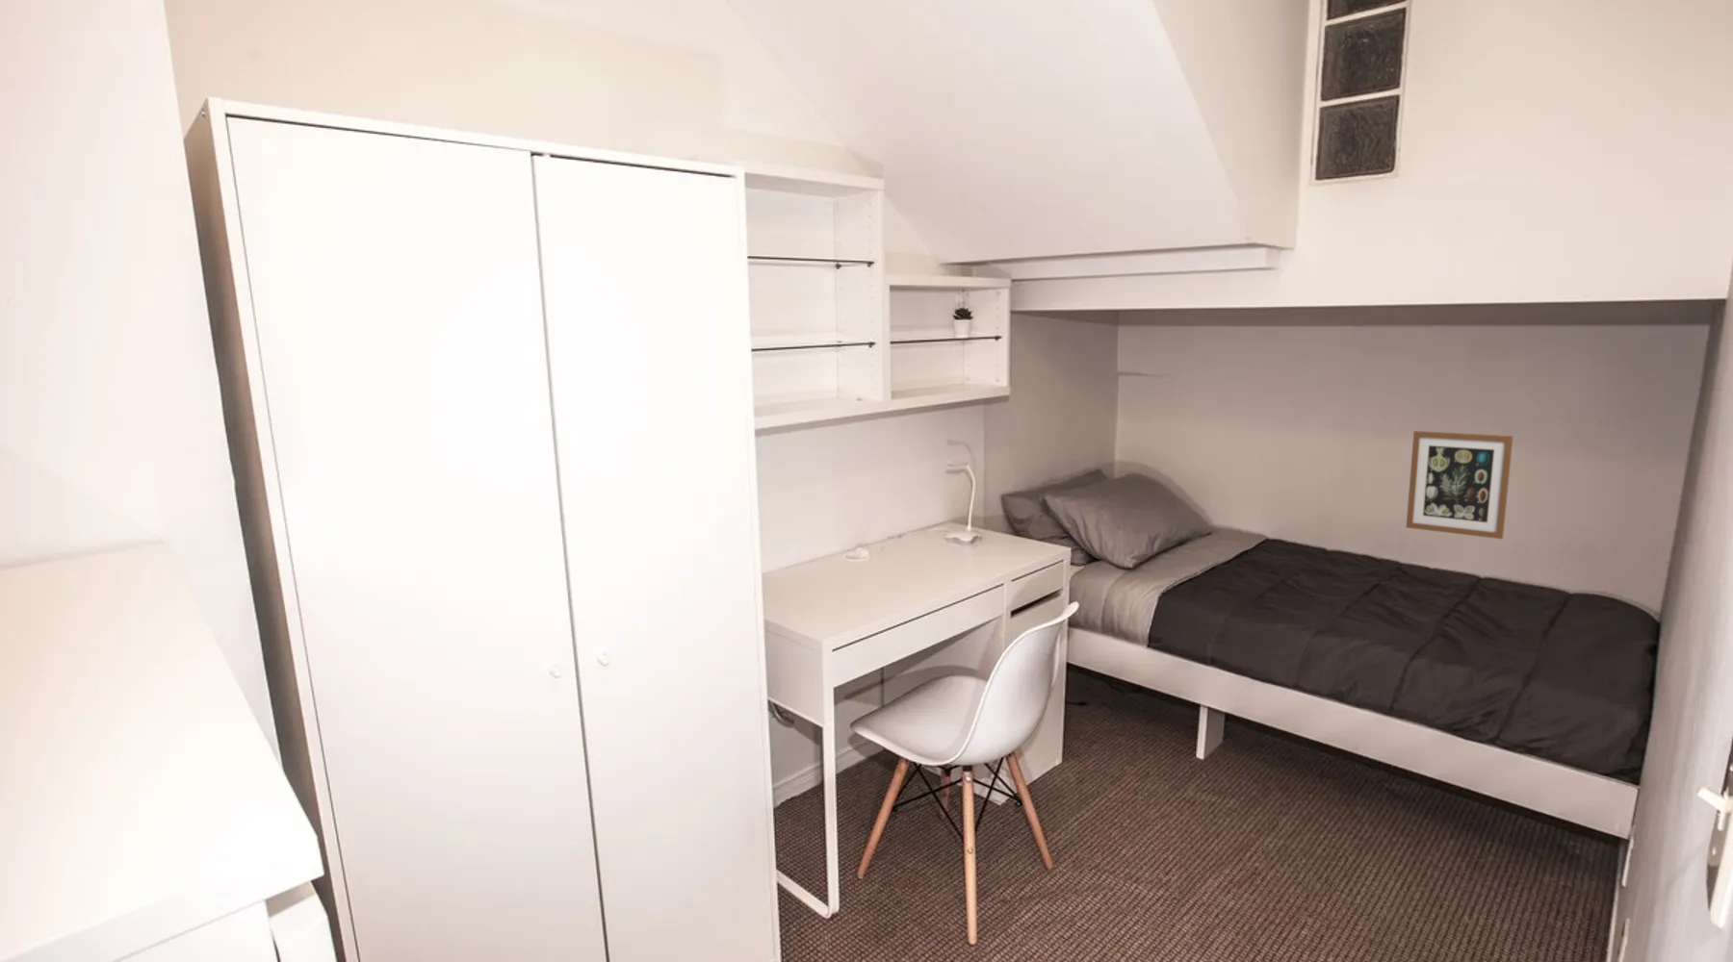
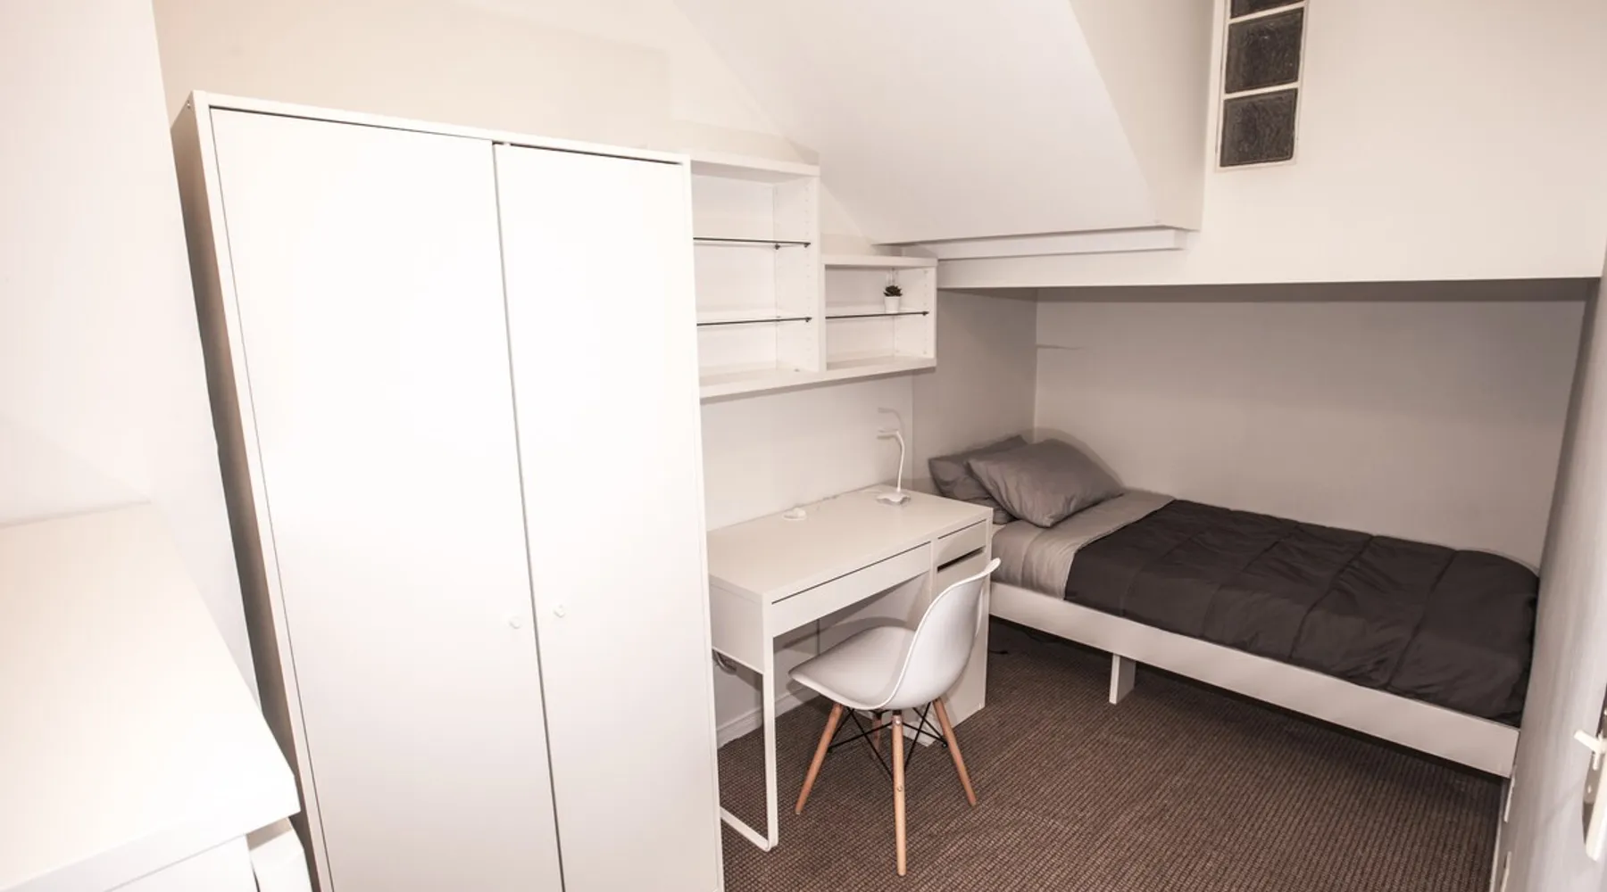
- wall art [1406,430,1515,540]
